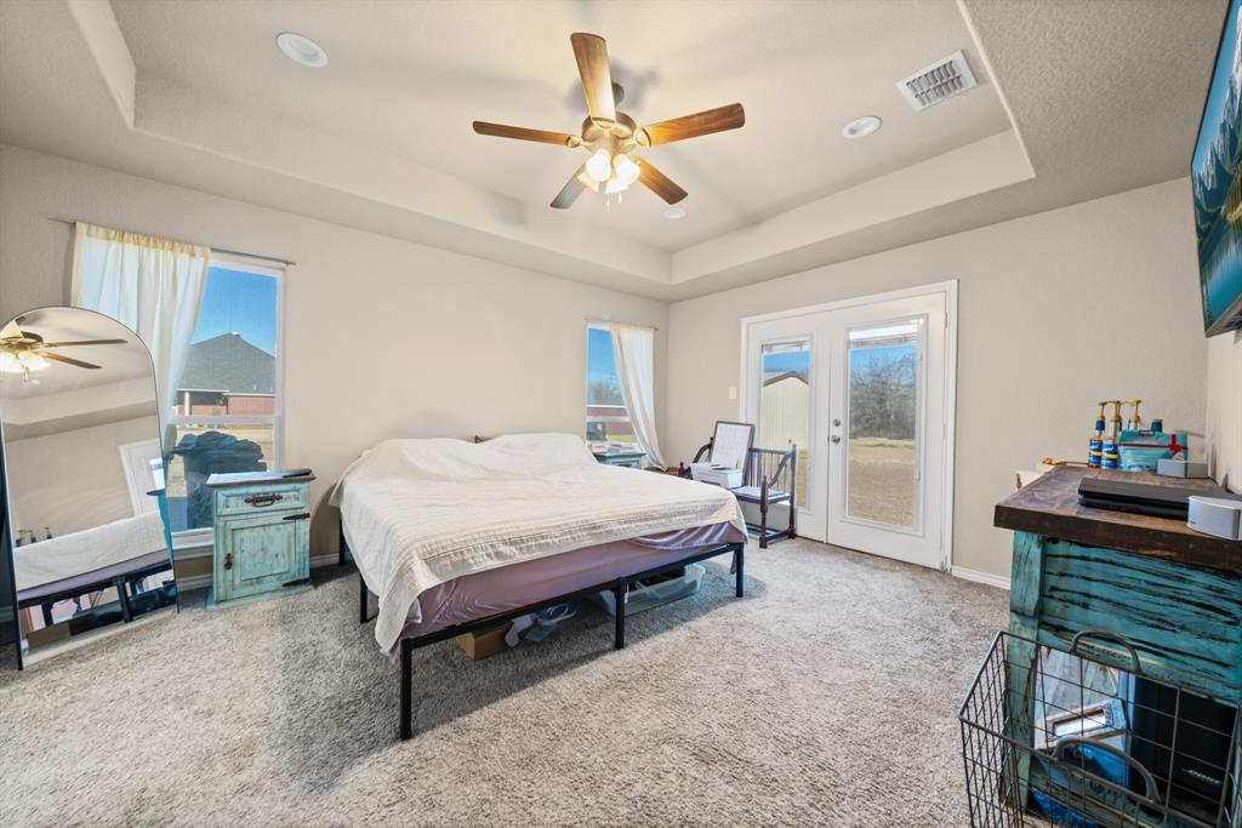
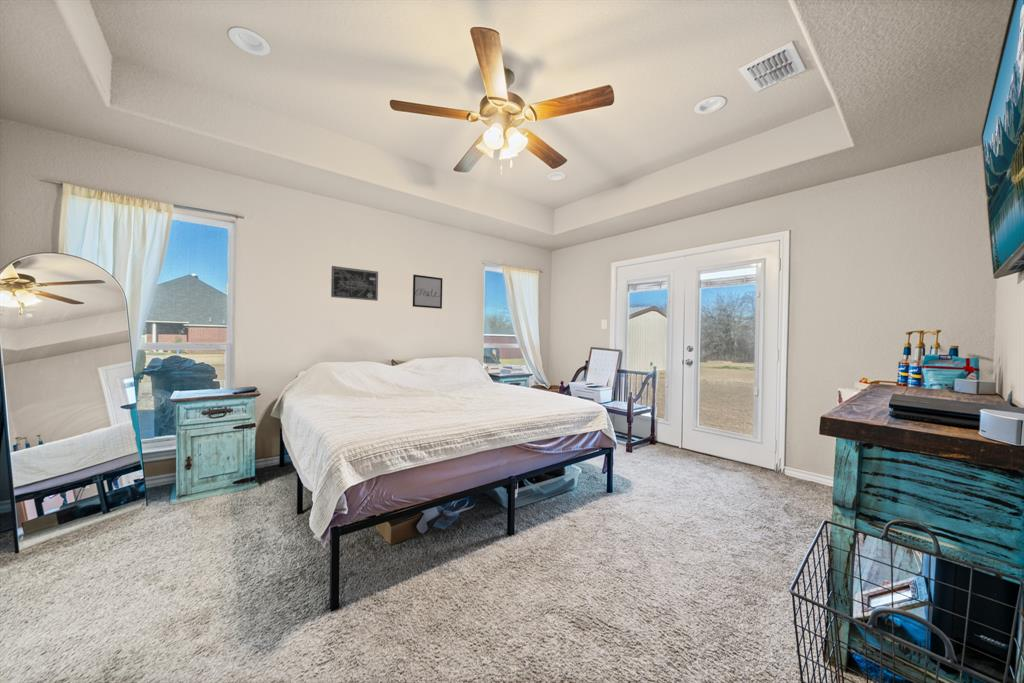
+ wall art [330,265,379,302]
+ wall art [412,274,443,310]
